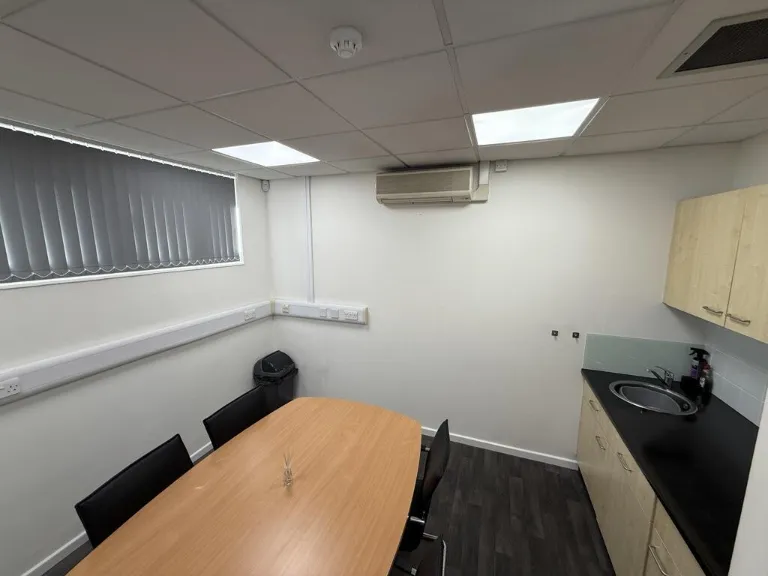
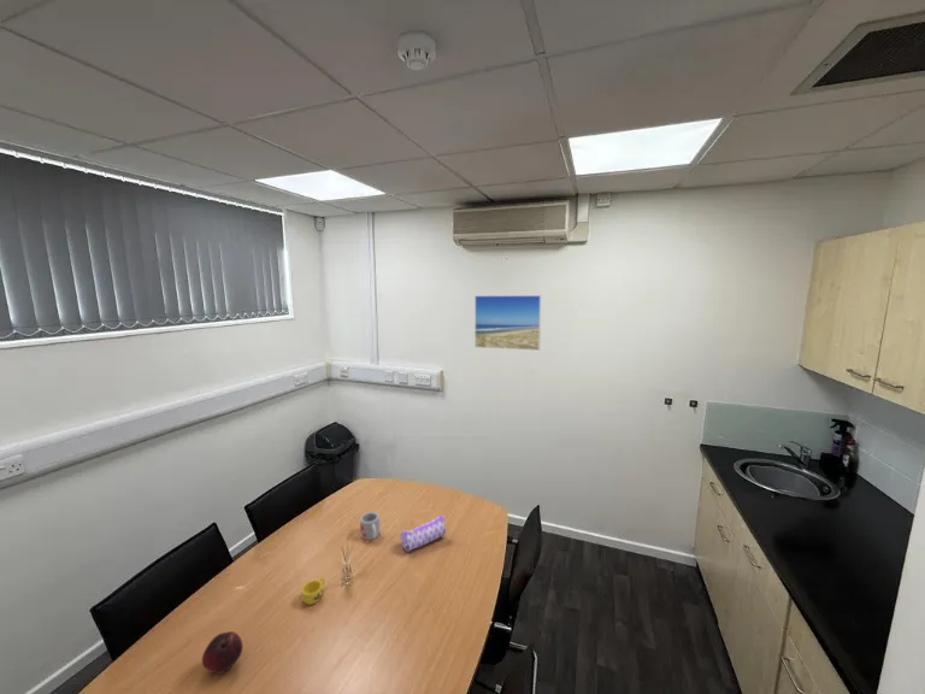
+ pencil case [399,514,447,553]
+ mug [359,511,381,541]
+ fruit [201,630,244,675]
+ cup [300,576,325,606]
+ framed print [473,294,542,352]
